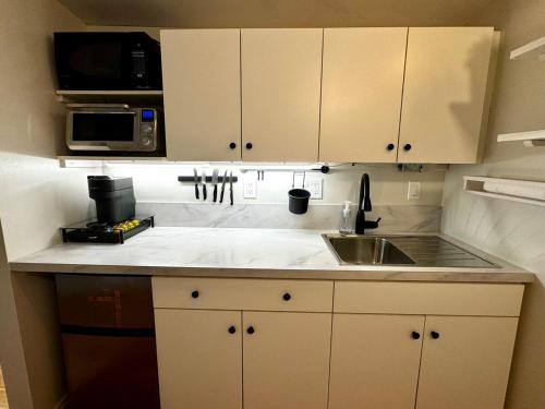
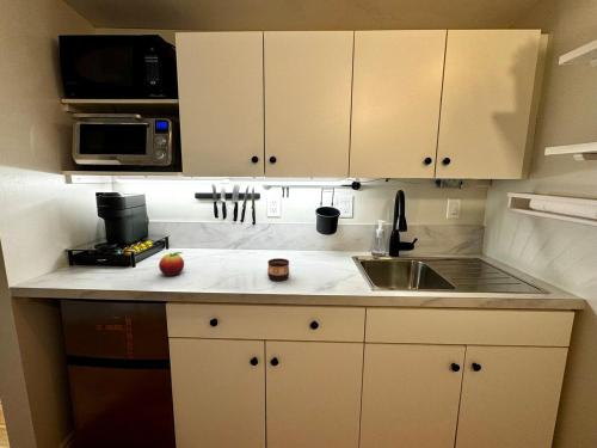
+ fruit [158,251,185,277]
+ cup [266,257,290,282]
